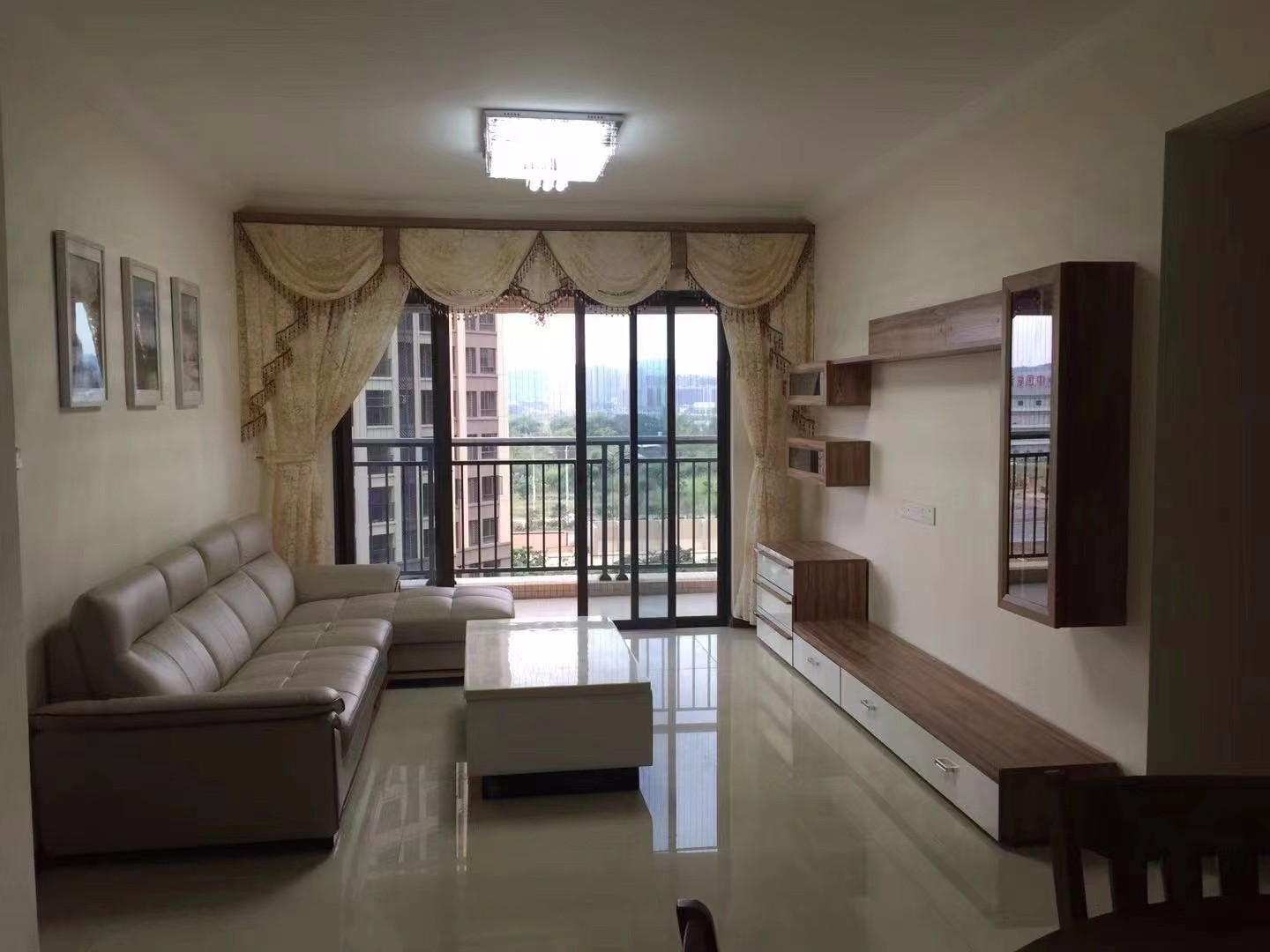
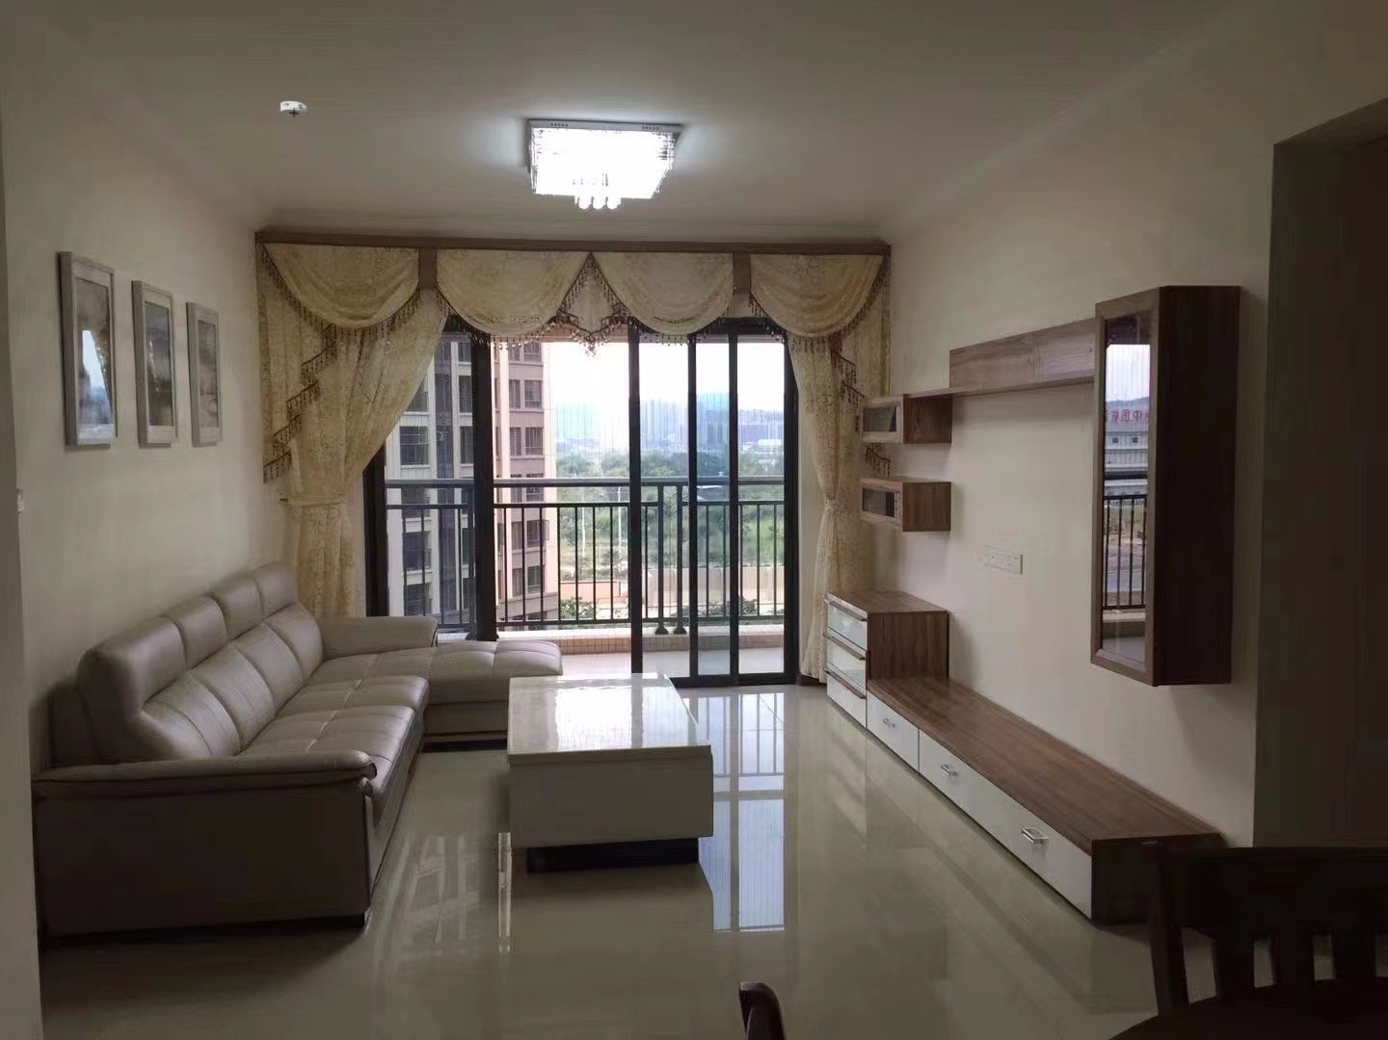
+ smoke detector [275,101,311,118]
